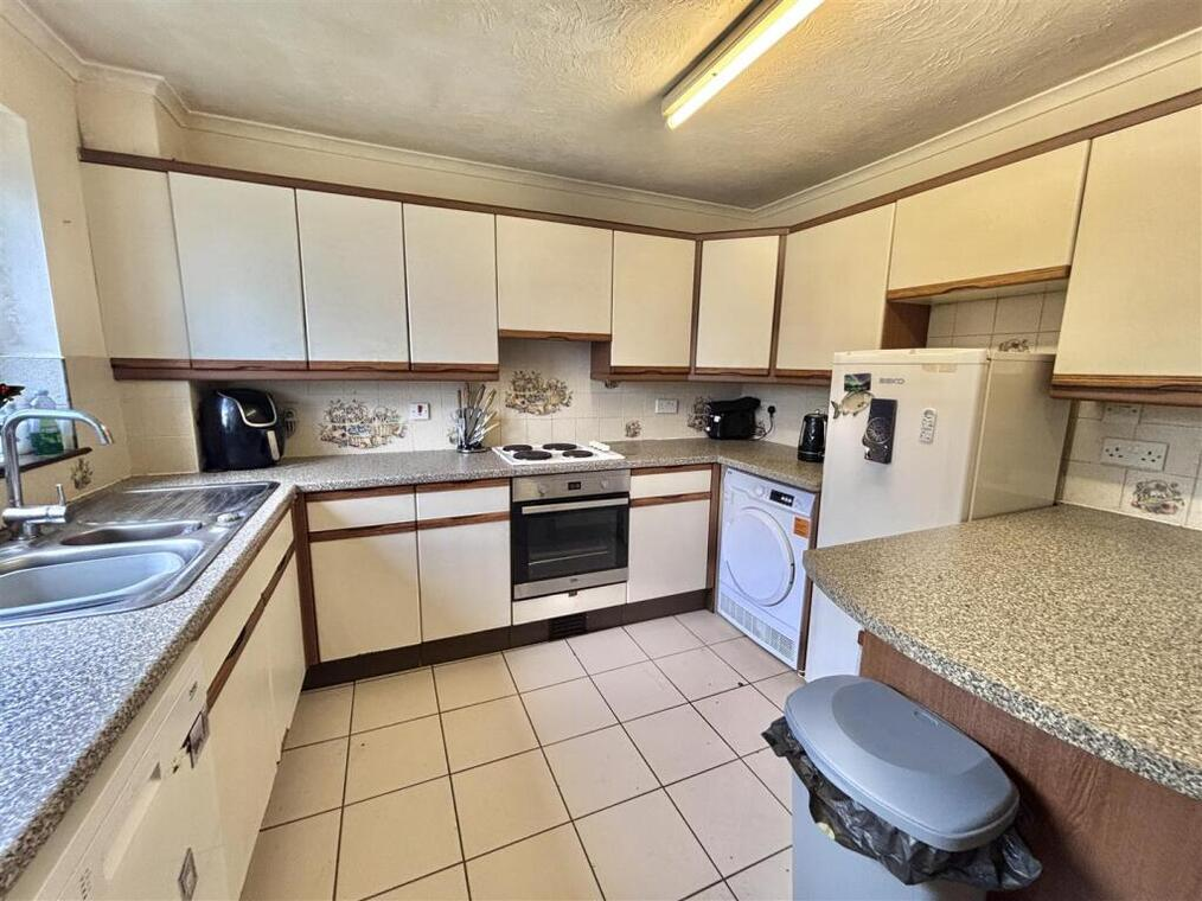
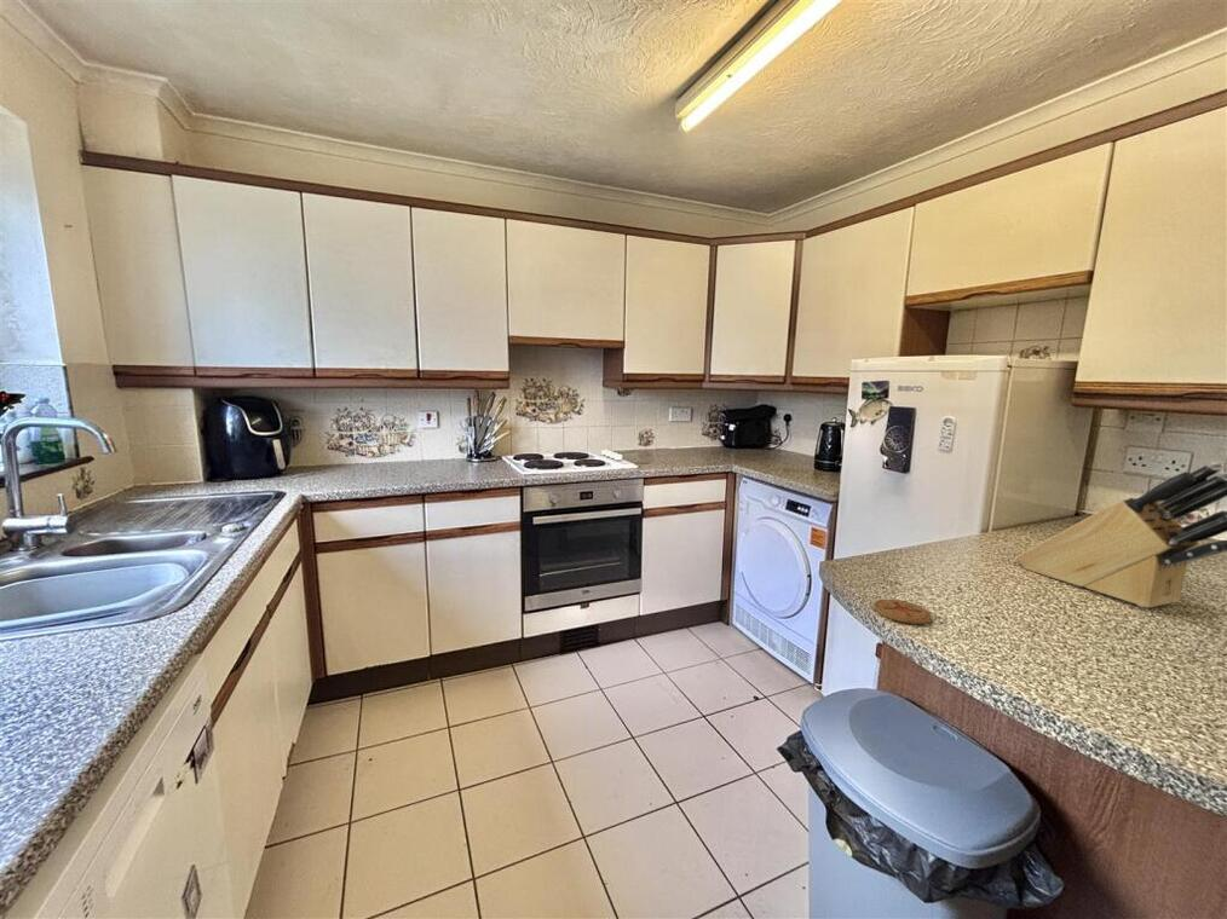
+ knife block [1016,461,1227,608]
+ coaster [872,599,933,625]
